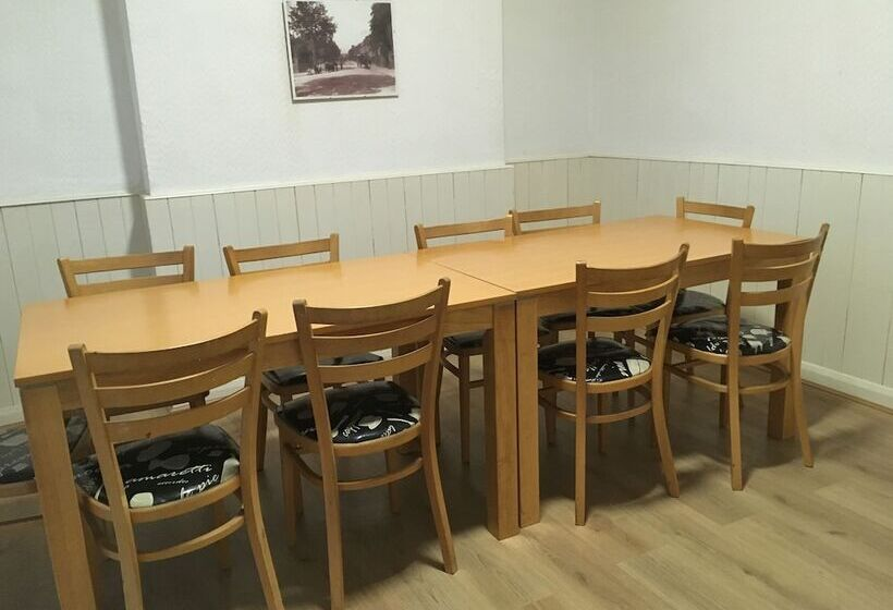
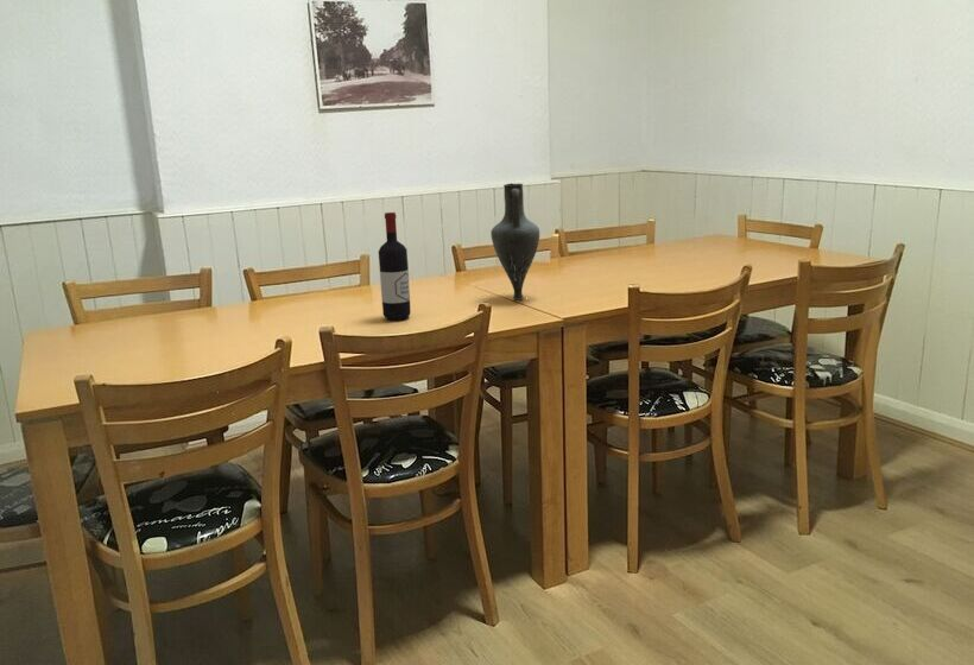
+ wine bottle [378,211,412,322]
+ vase [489,182,540,300]
